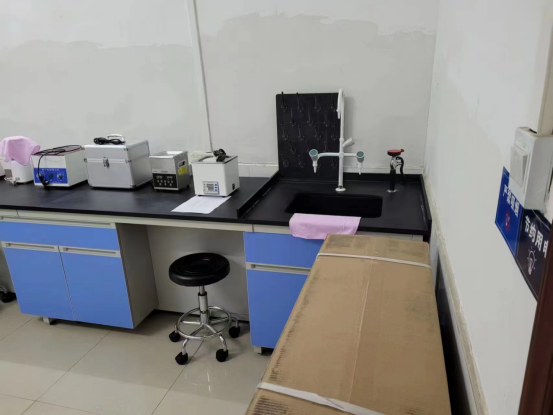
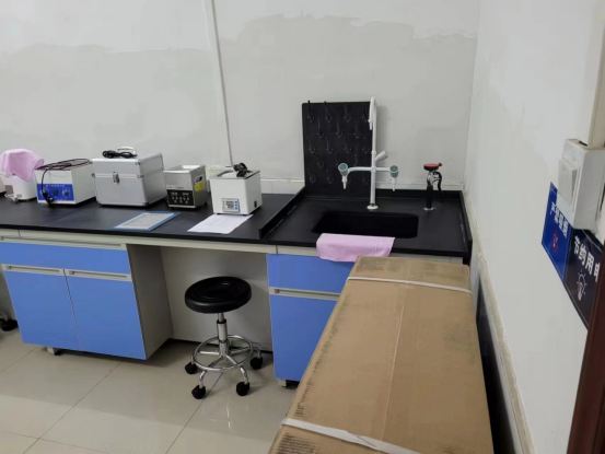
+ clipboard [107,210,182,232]
